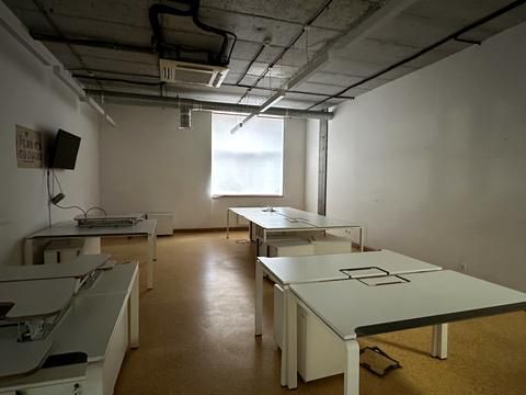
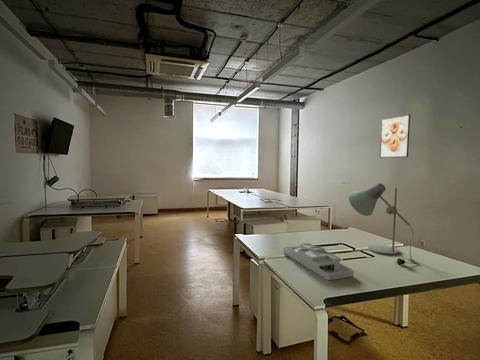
+ desk lamp [348,182,420,266]
+ desk organizer [282,242,355,281]
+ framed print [378,113,411,159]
